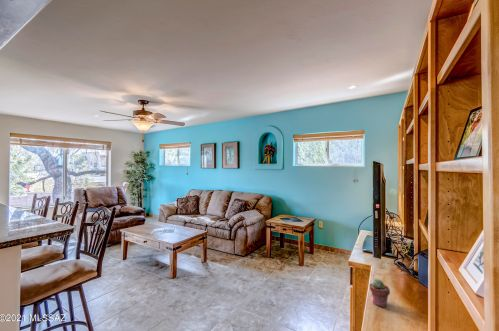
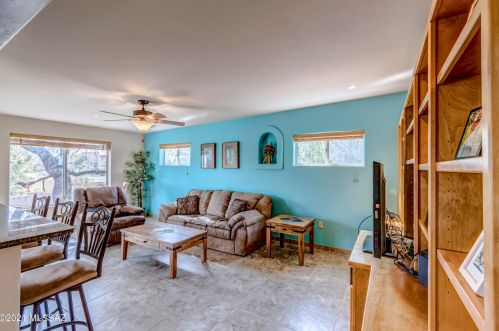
- potted succulent [369,278,391,308]
